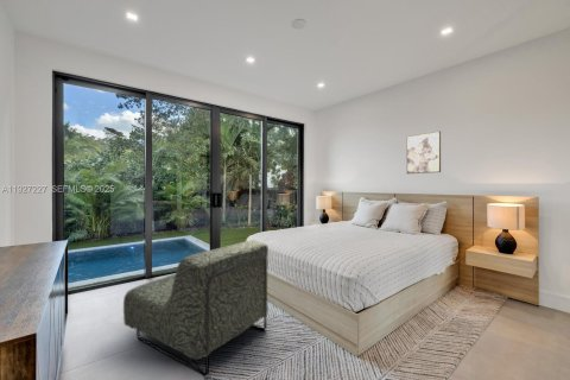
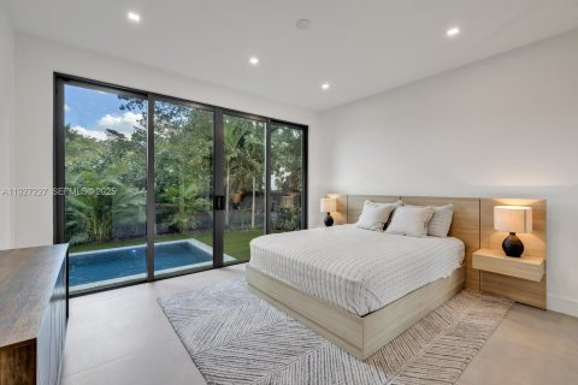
- armchair [122,239,270,378]
- wall art [406,131,442,175]
